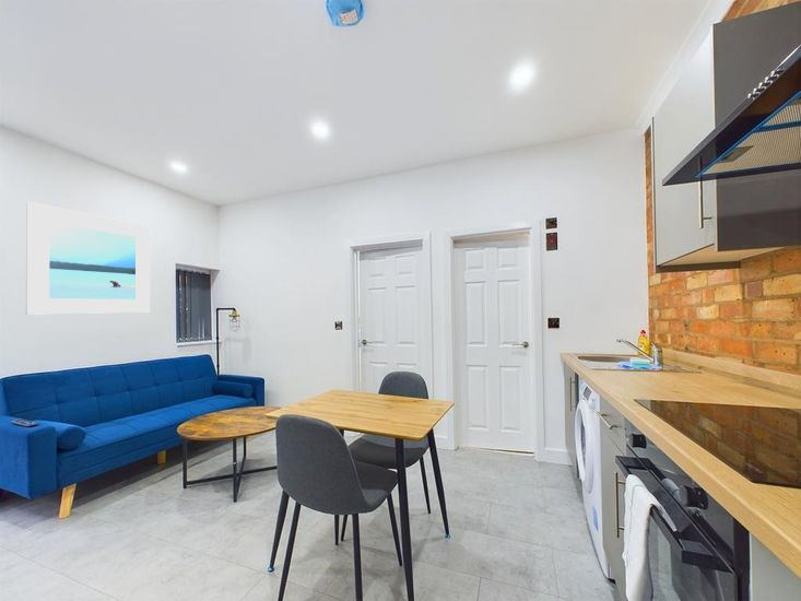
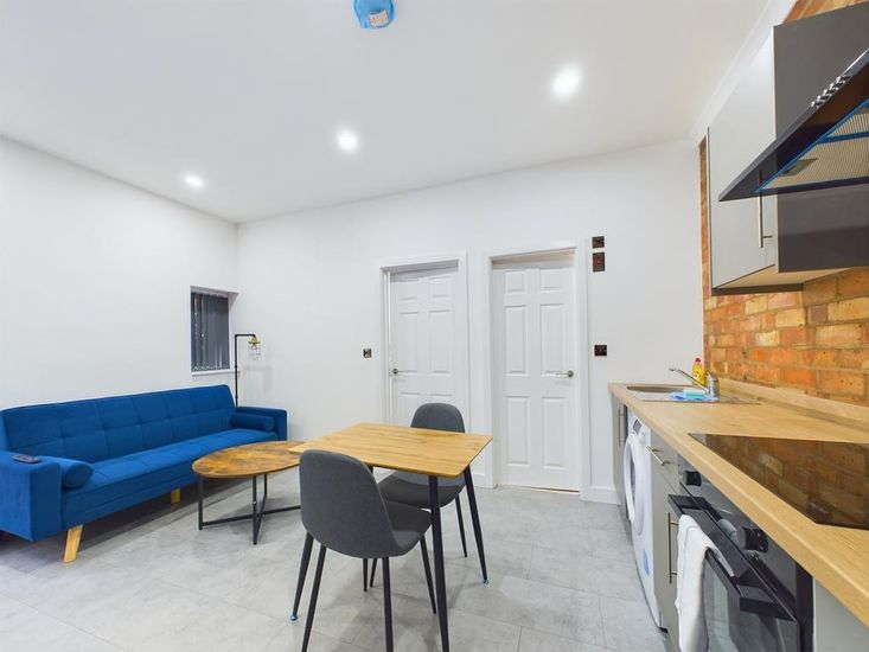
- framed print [25,201,151,316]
